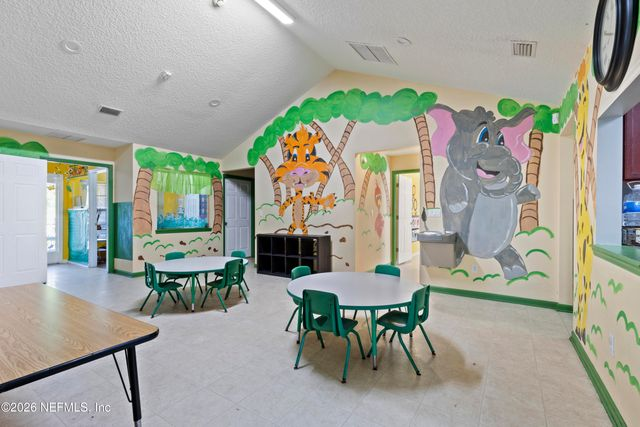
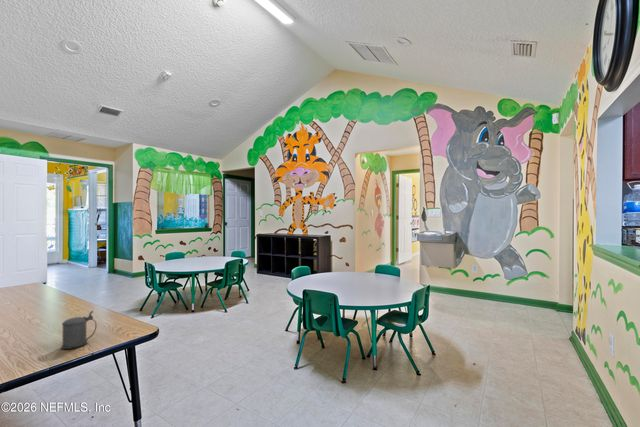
+ beer stein [61,310,98,350]
